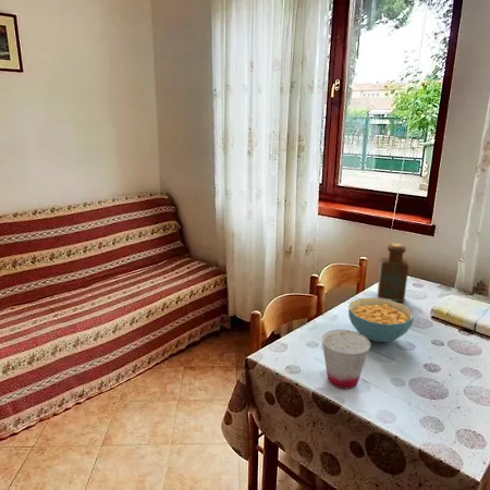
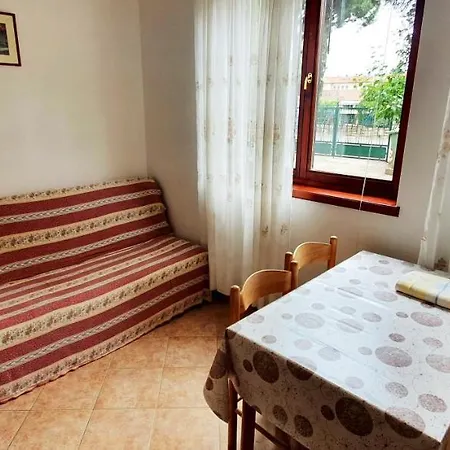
- cup [321,329,371,390]
- cereal bowl [347,296,414,343]
- bottle [377,242,409,303]
